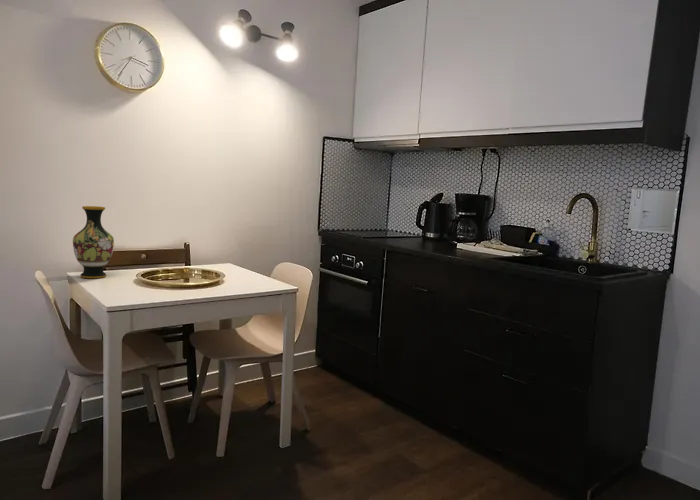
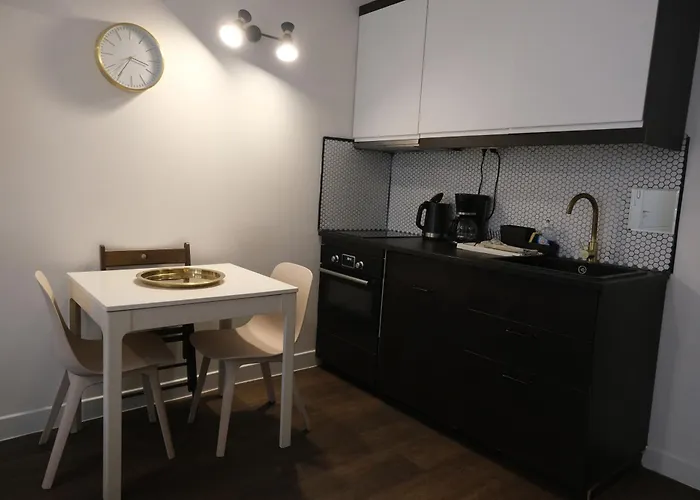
- vase [72,205,115,279]
